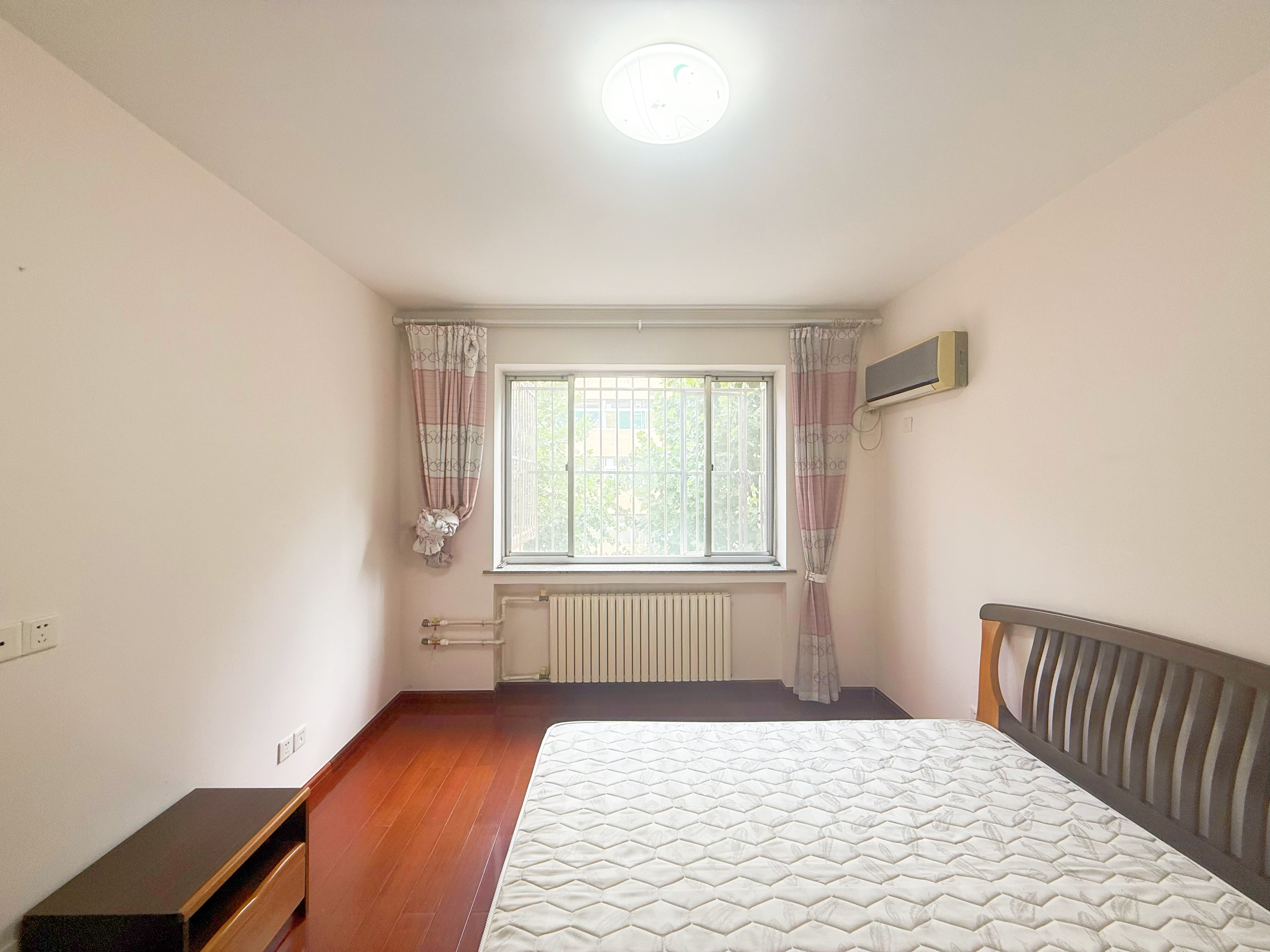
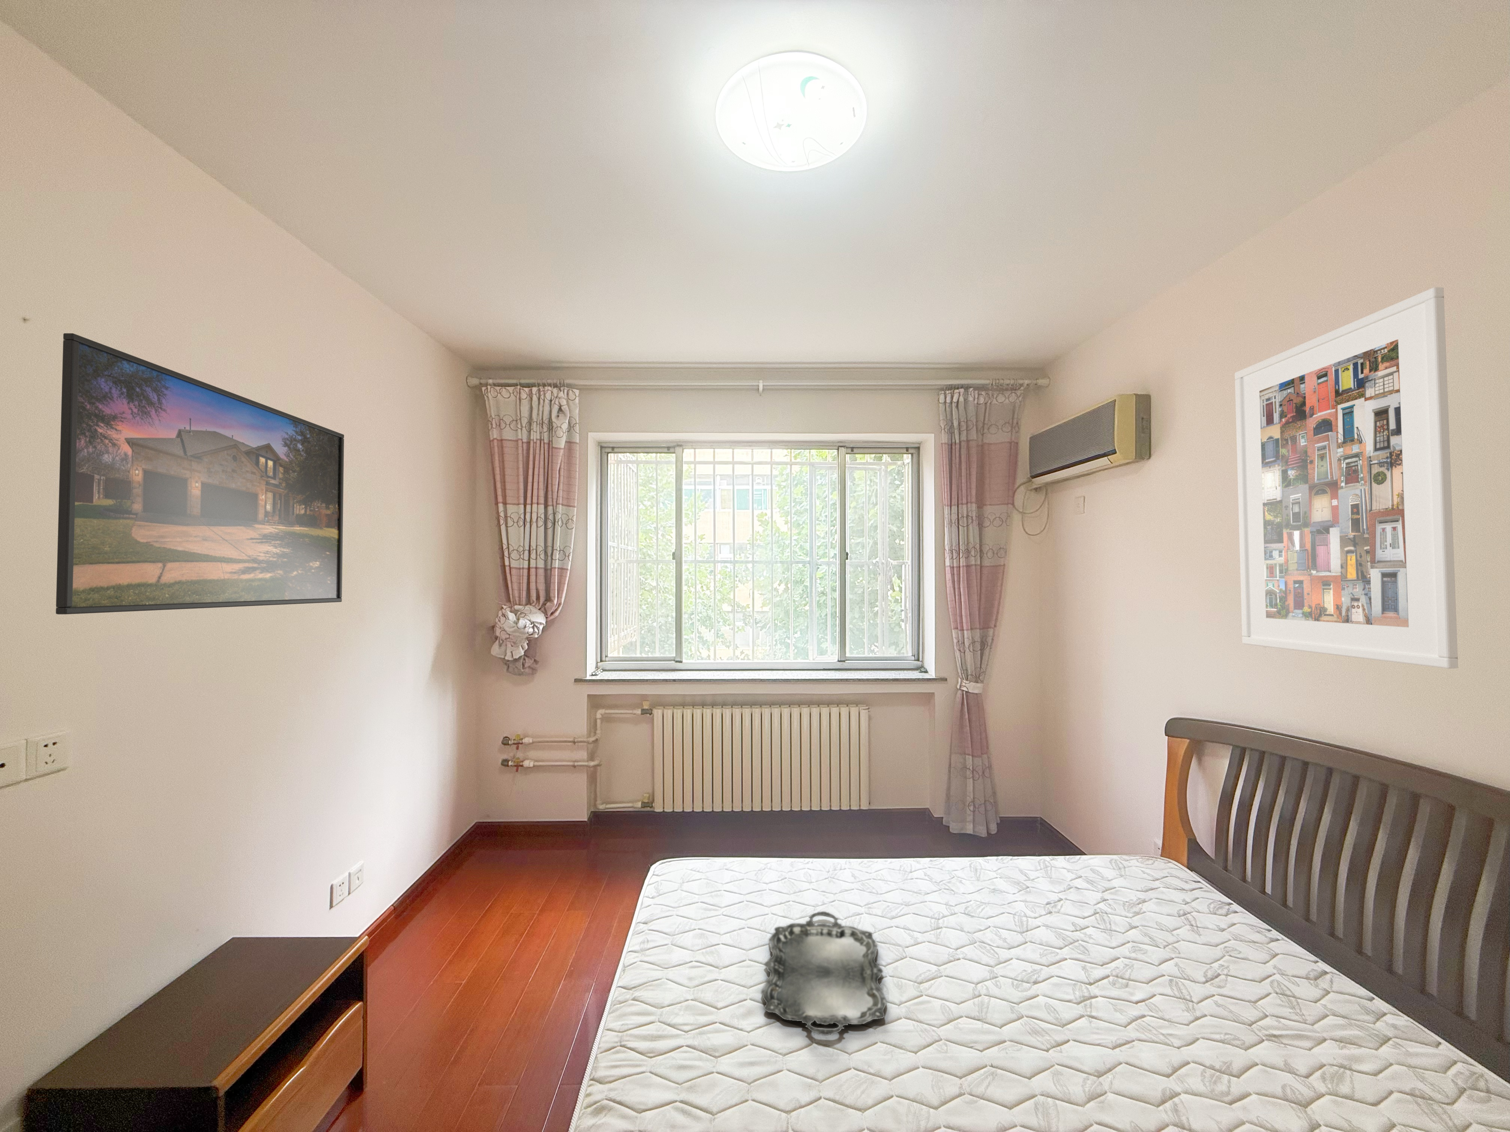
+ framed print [56,333,345,615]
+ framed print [1234,287,1459,669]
+ serving tray [761,911,887,1036]
